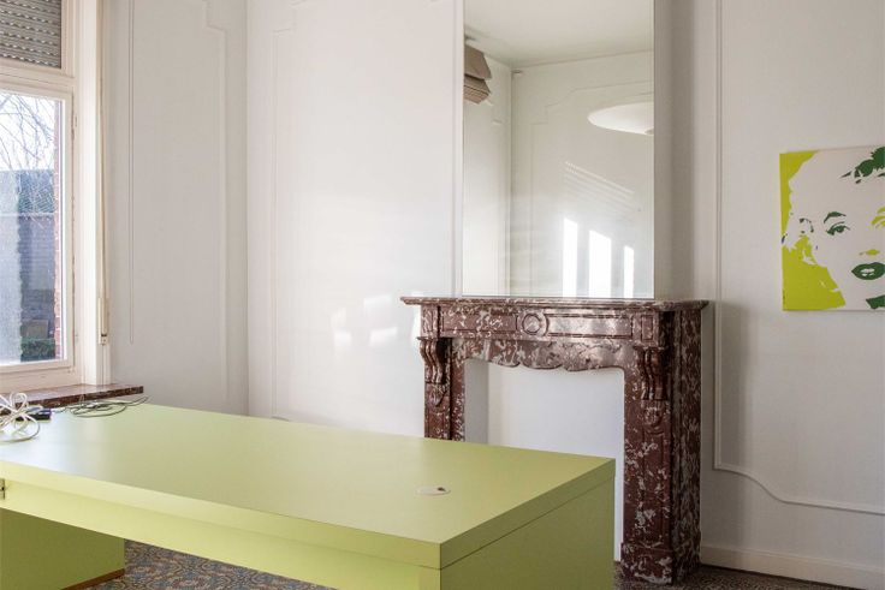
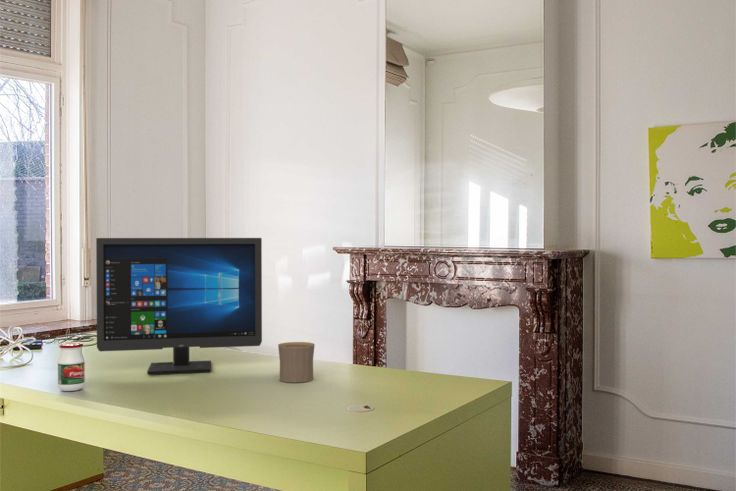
+ cup [277,341,316,383]
+ computer monitor [95,237,263,375]
+ jar [57,341,86,392]
